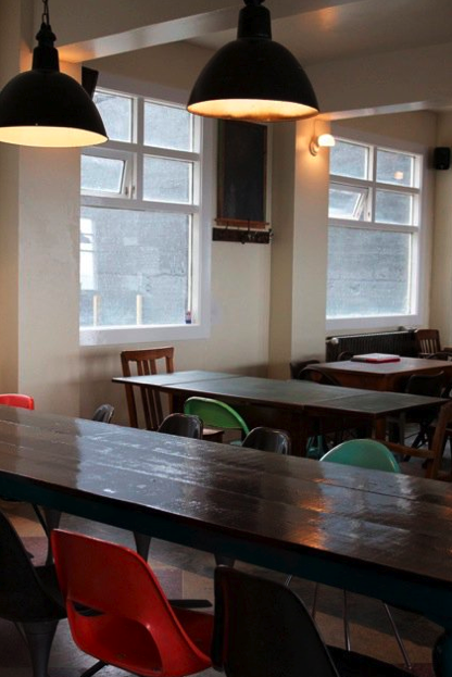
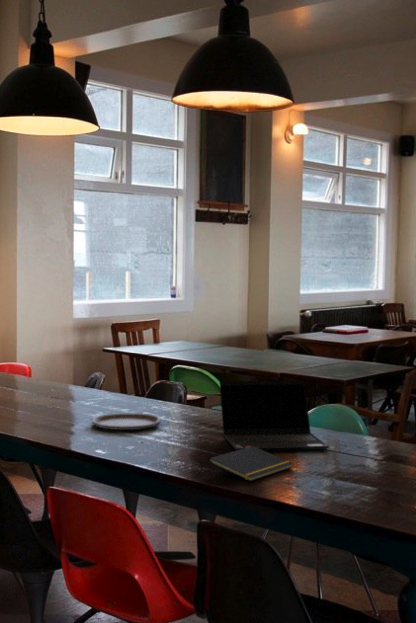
+ plate [91,412,162,431]
+ notepad [207,446,294,482]
+ laptop computer [219,380,330,452]
